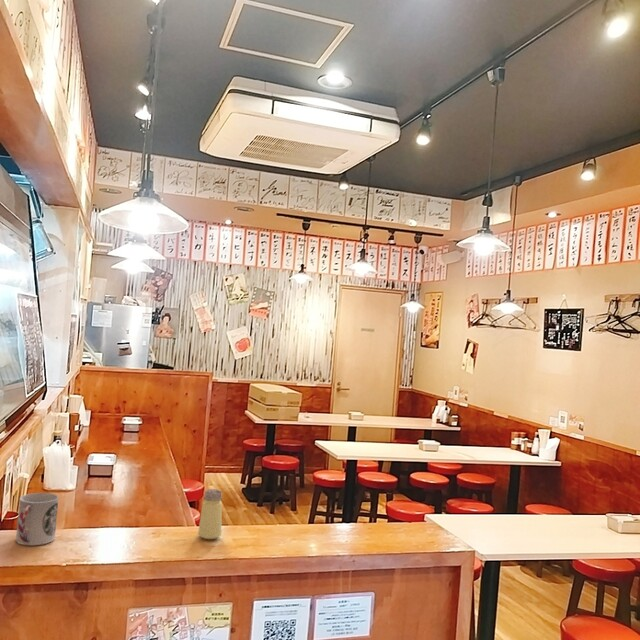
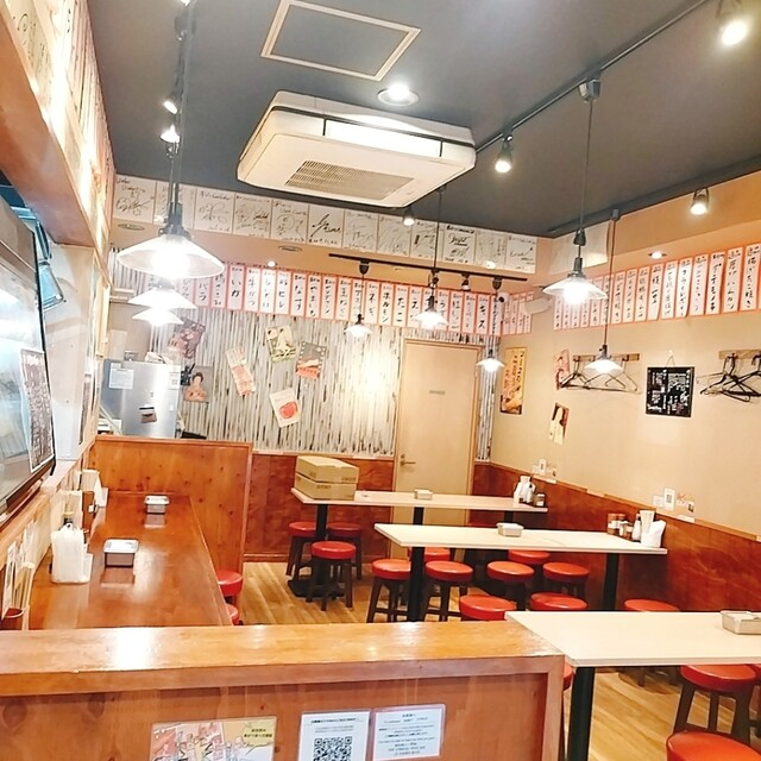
- saltshaker [197,488,223,540]
- cup [15,492,60,546]
